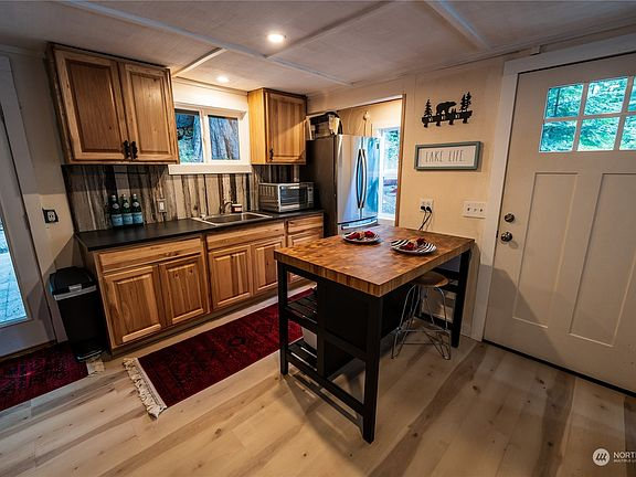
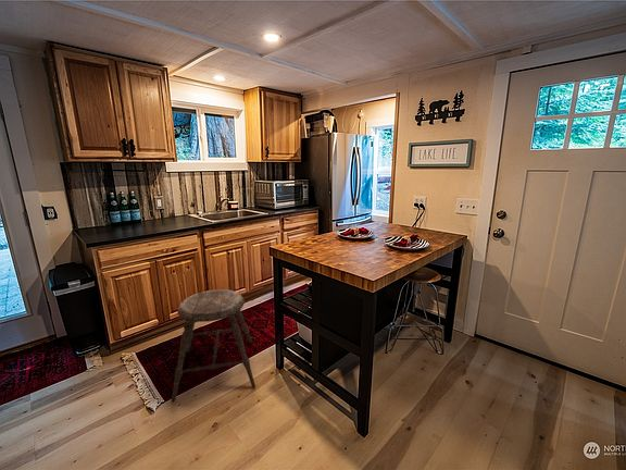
+ stool [171,288,256,403]
